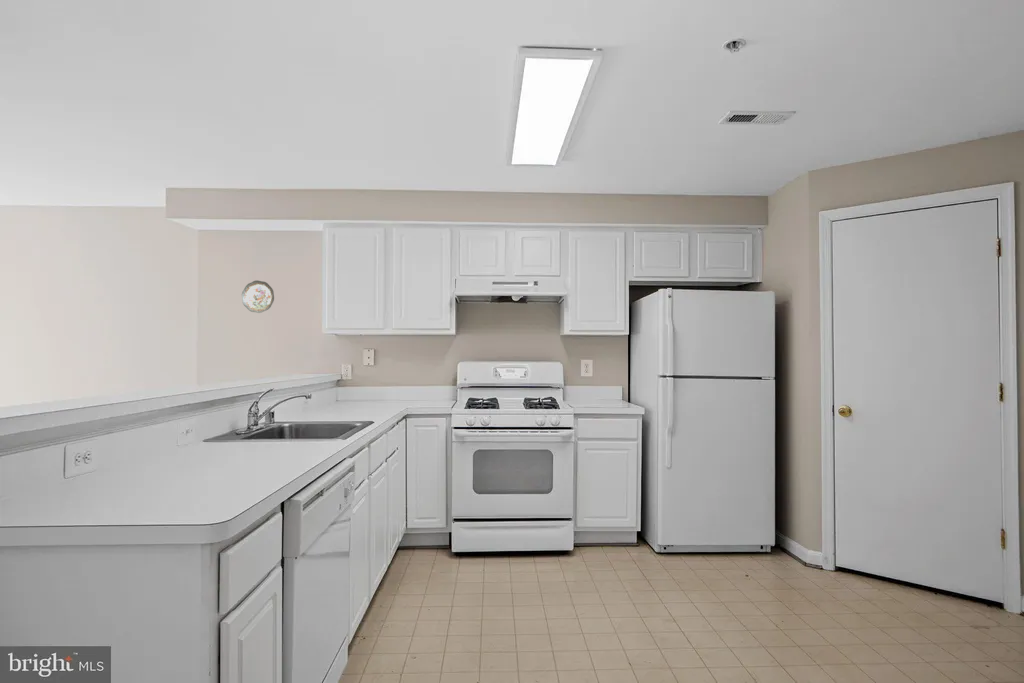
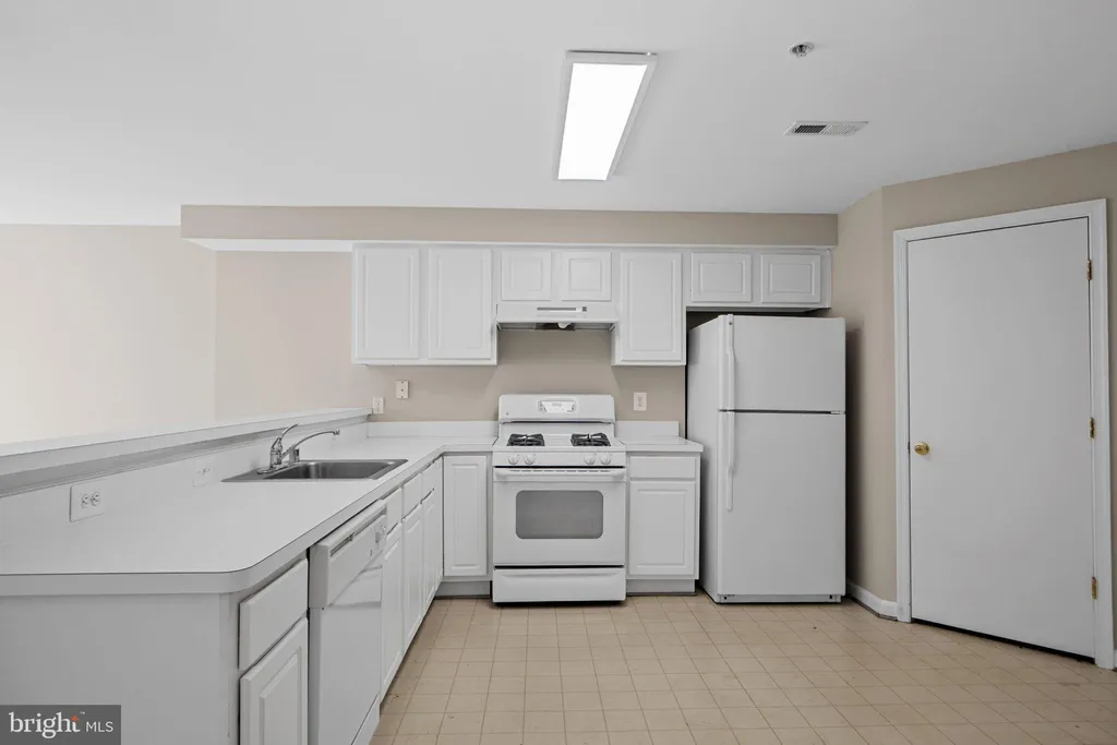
- decorative plate [241,279,275,314]
